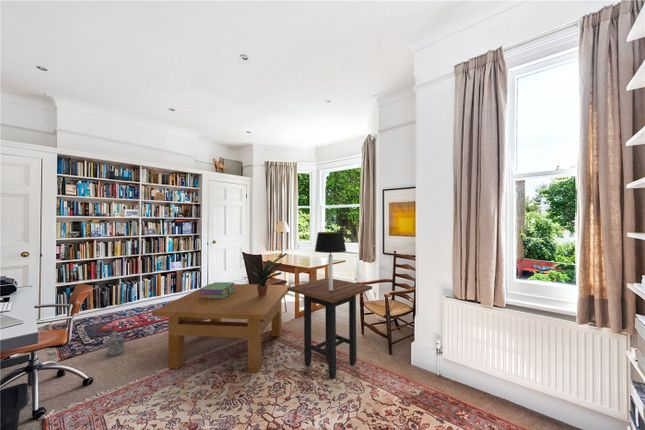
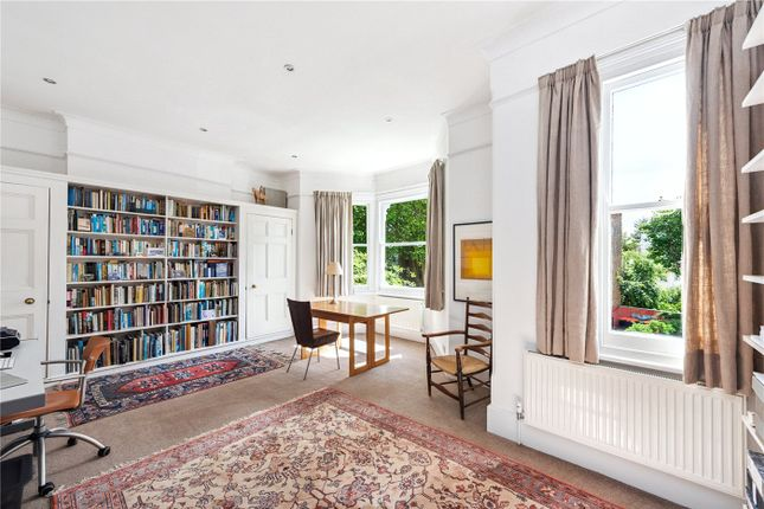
- watering can [106,330,125,357]
- table lamp [314,231,347,290]
- table [151,283,292,374]
- side table [287,277,373,380]
- stack of books [199,281,235,298]
- potted plant [242,252,288,296]
